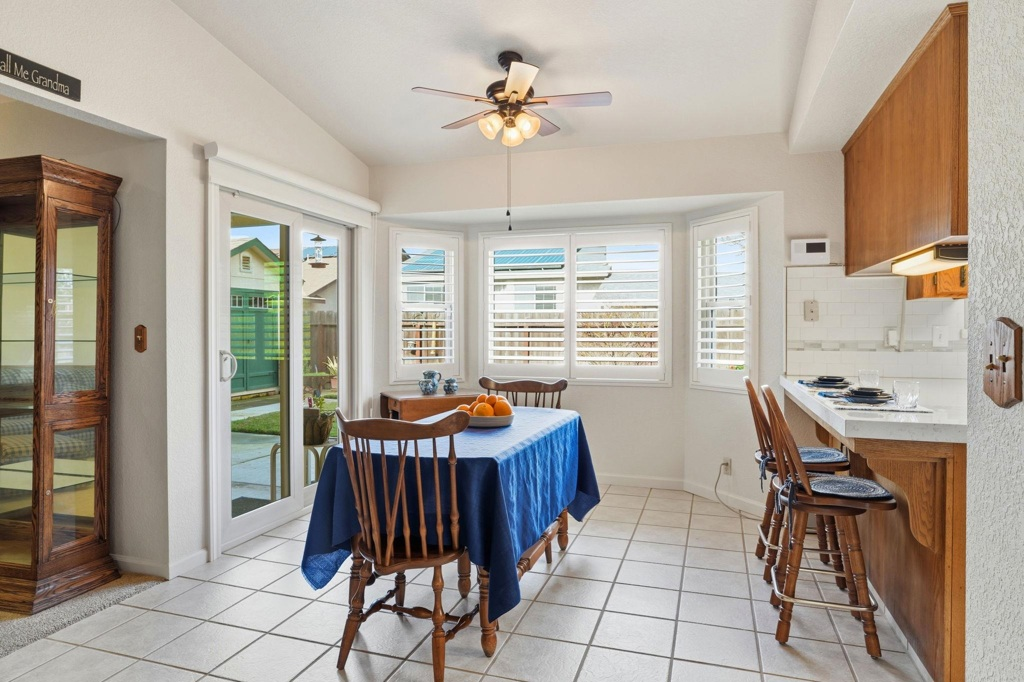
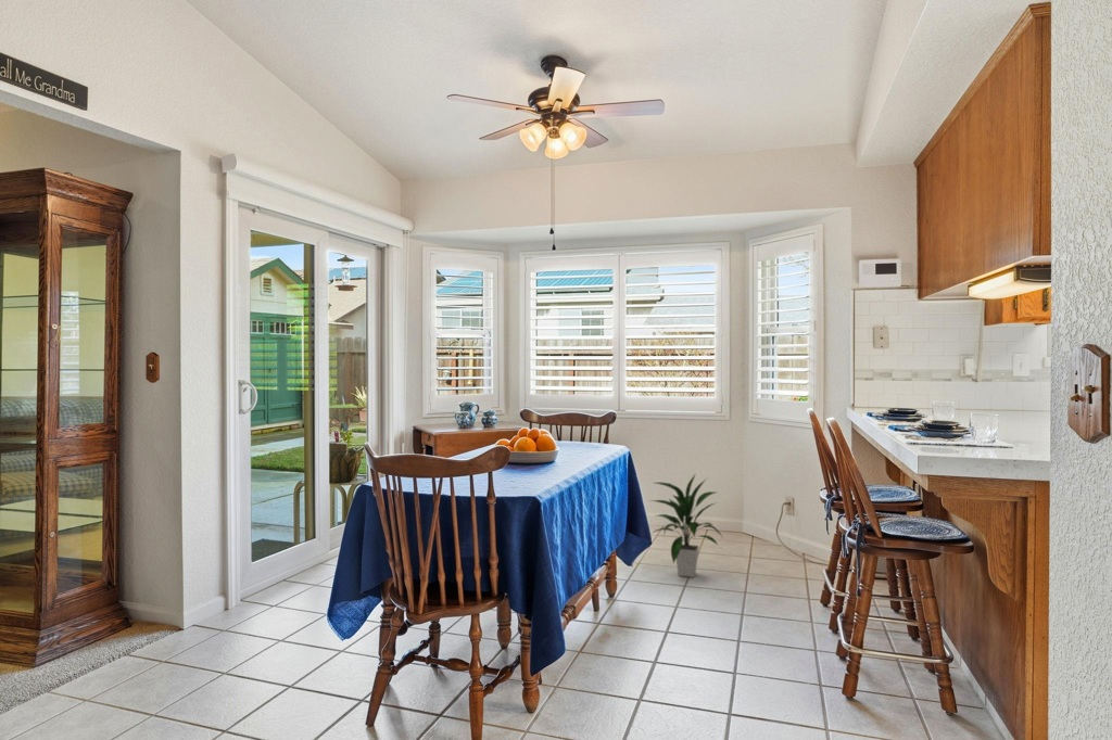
+ indoor plant [648,472,724,578]
